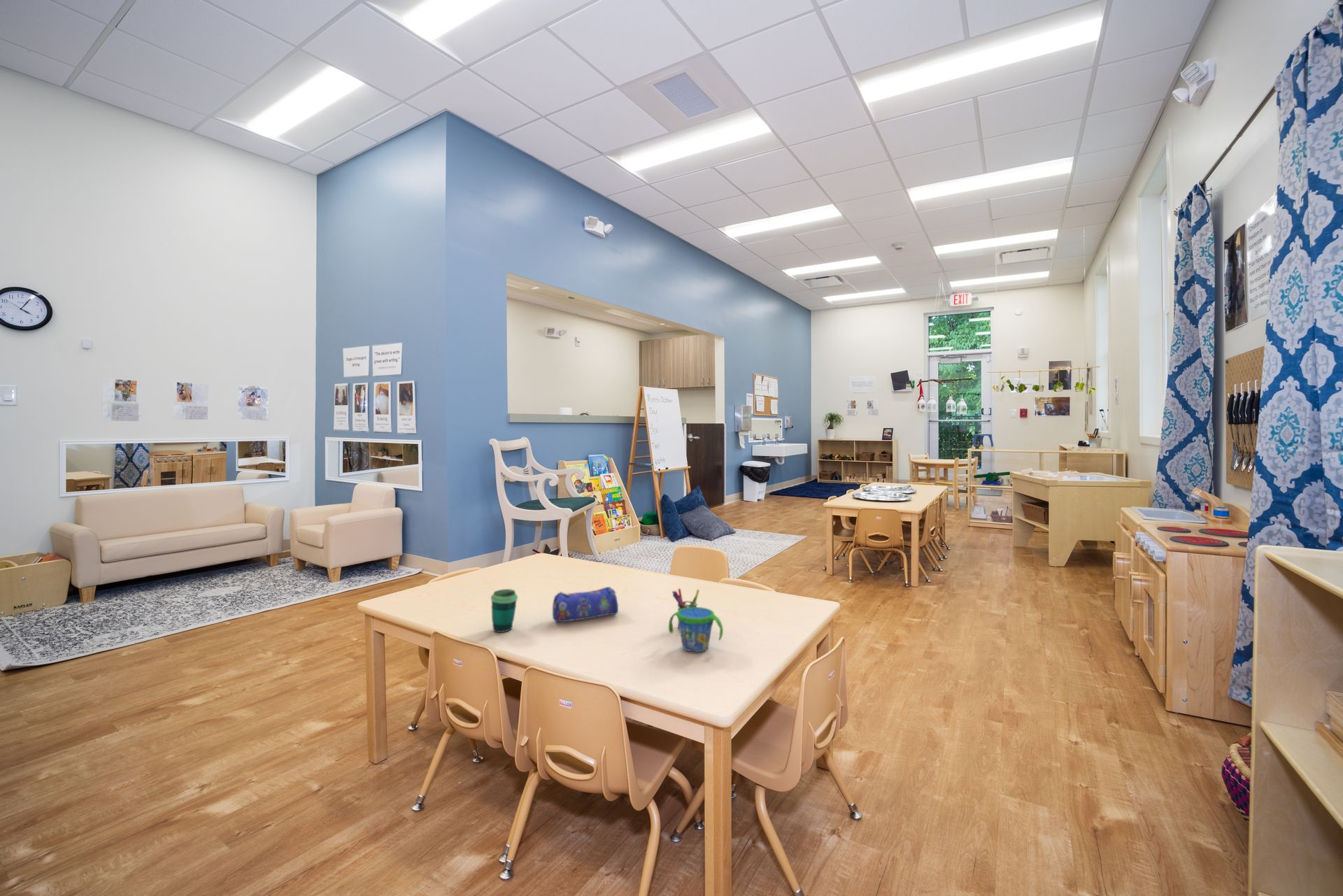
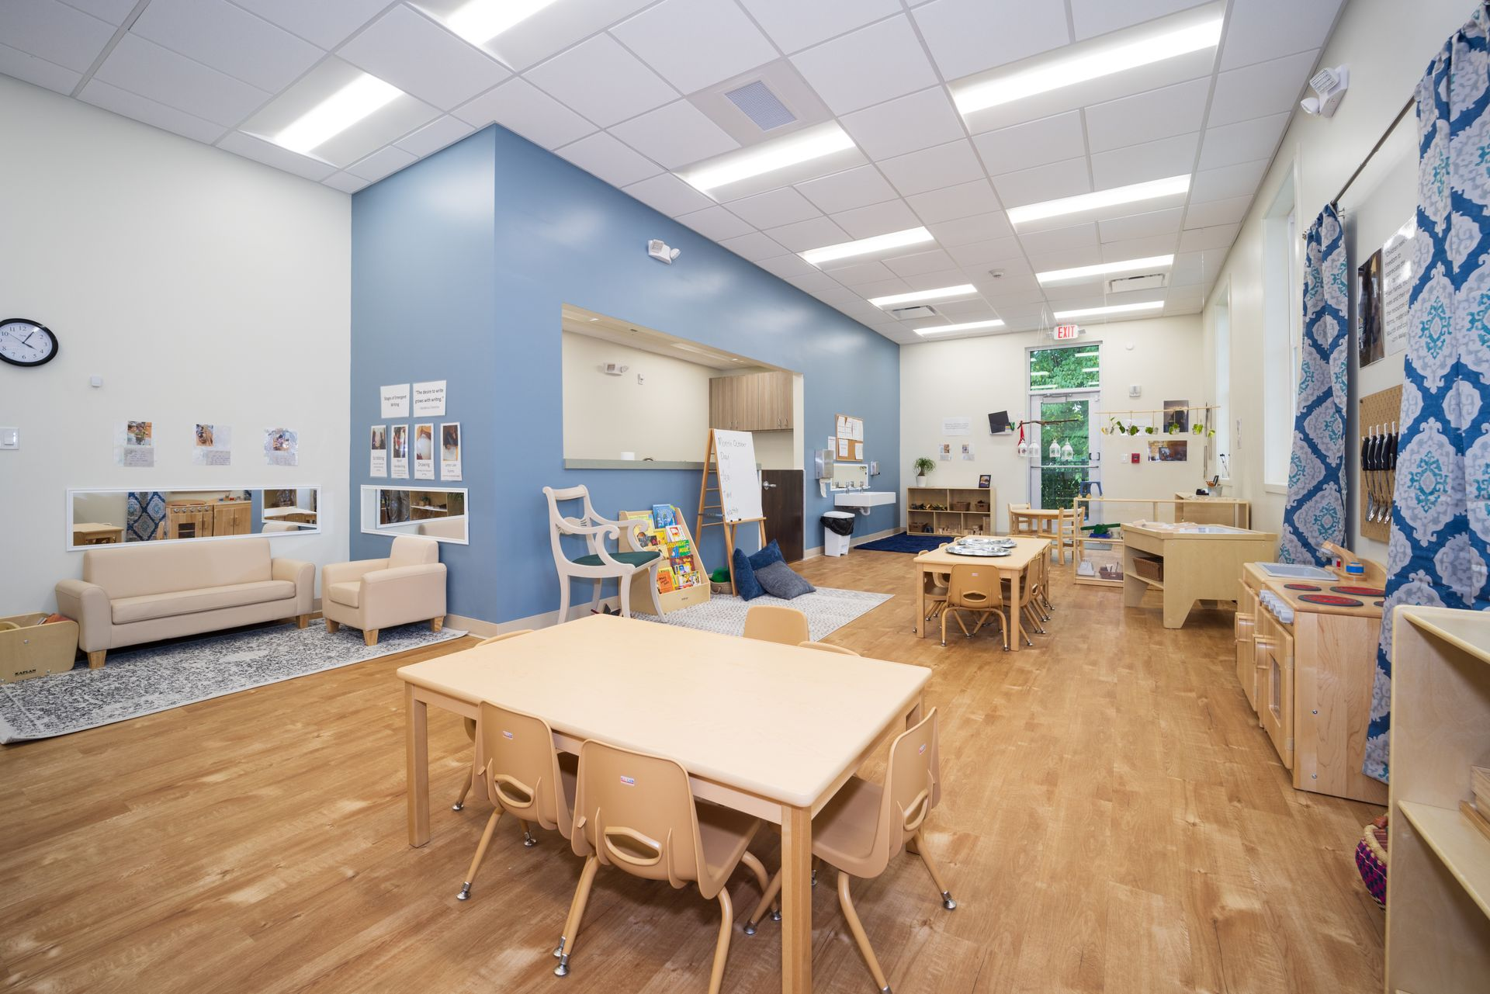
- pen holder [672,588,700,630]
- cup [490,588,518,633]
- snack cup [668,606,724,653]
- pencil case [552,586,619,623]
